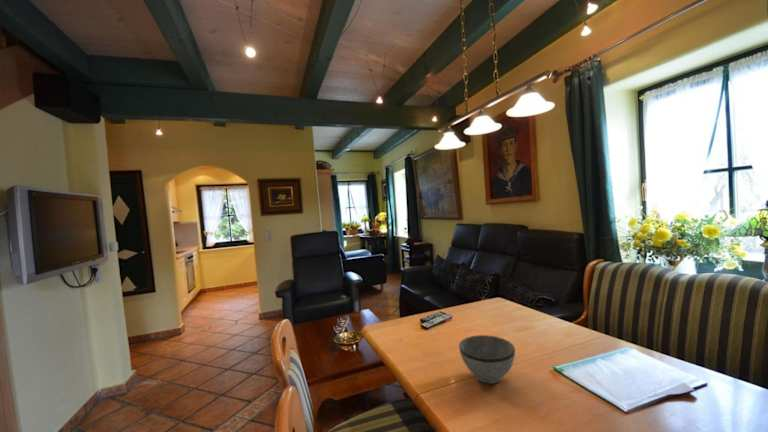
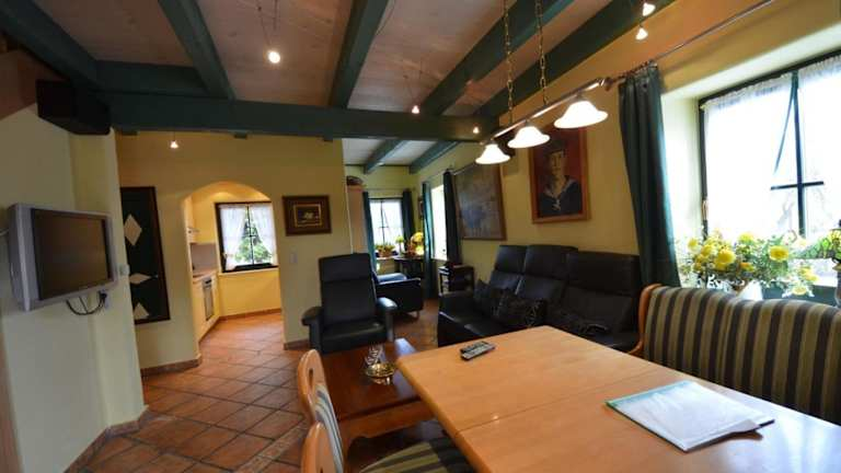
- bowl [458,334,516,385]
